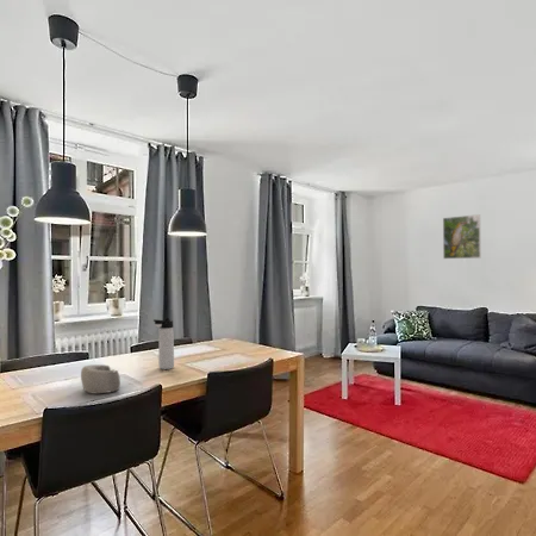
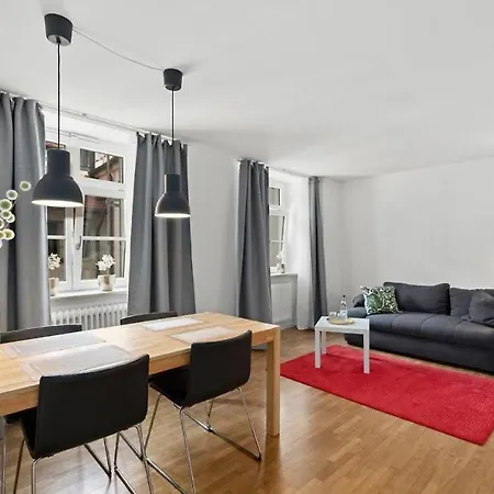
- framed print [442,213,482,260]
- thermos bottle [152,317,175,370]
- decorative bowl [80,363,121,395]
